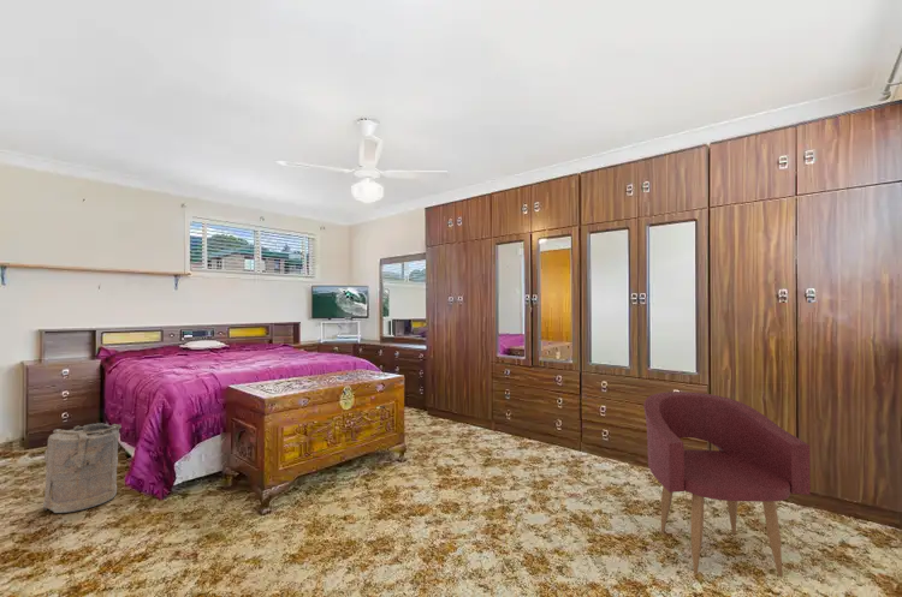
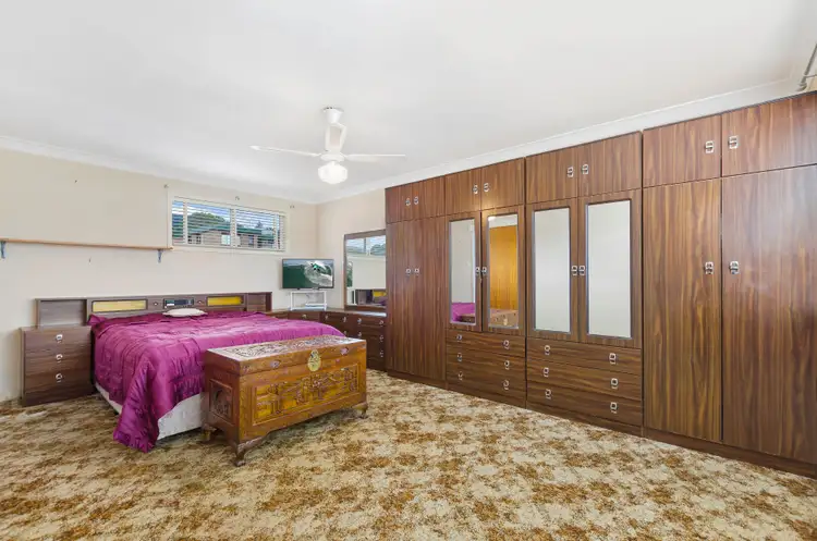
- armchair [642,390,812,578]
- laundry hamper [36,422,123,514]
